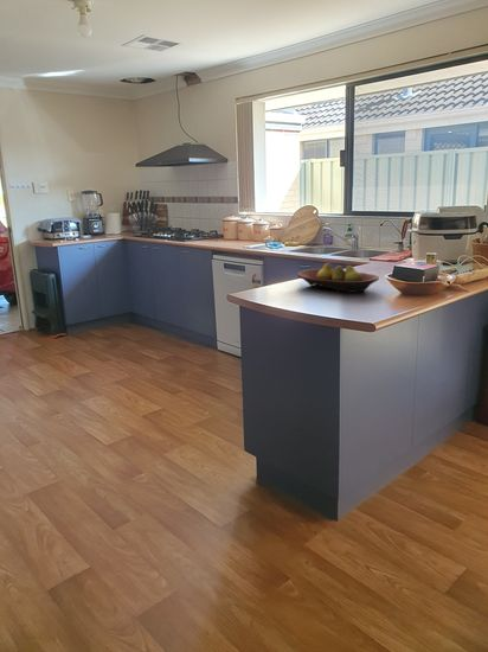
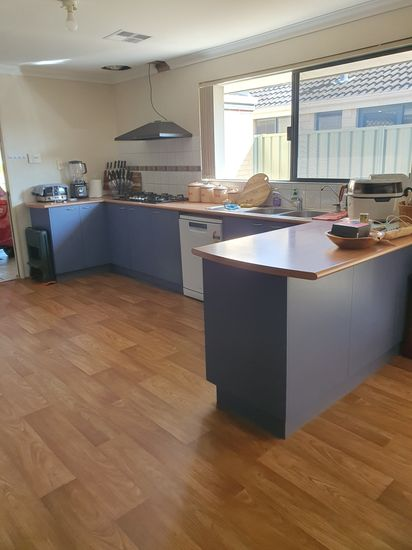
- fruit bowl [296,262,380,294]
